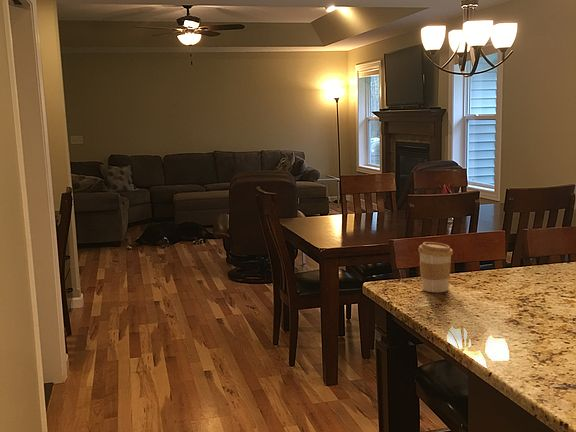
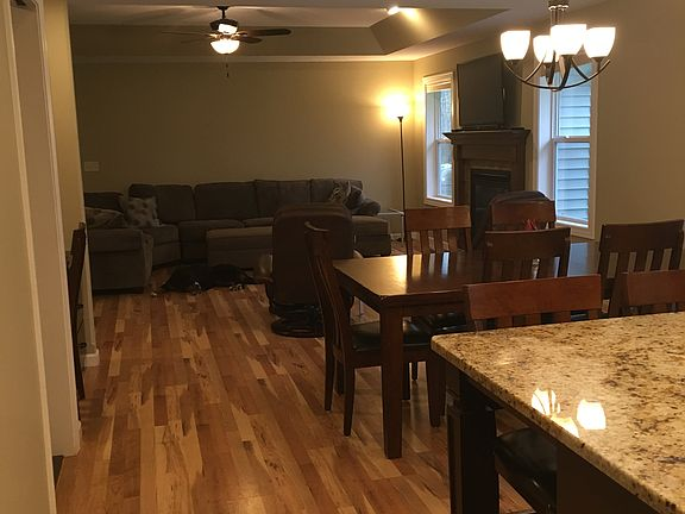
- coffee cup [417,241,454,293]
